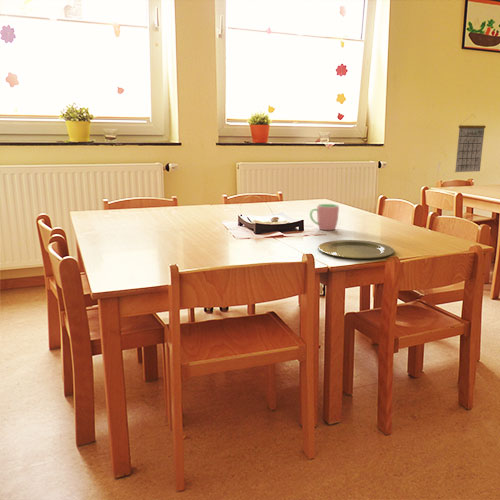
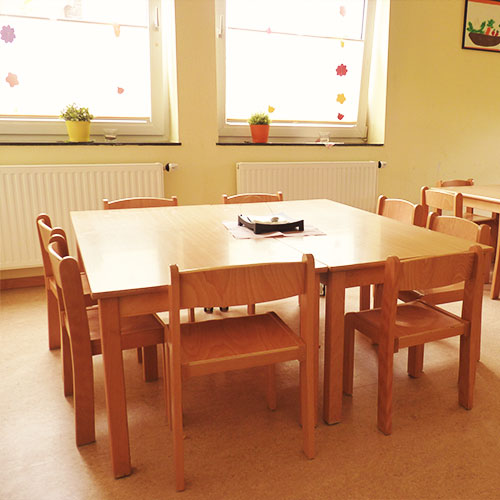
- plate [317,239,395,260]
- cup [309,203,340,231]
- calendar [454,113,487,173]
